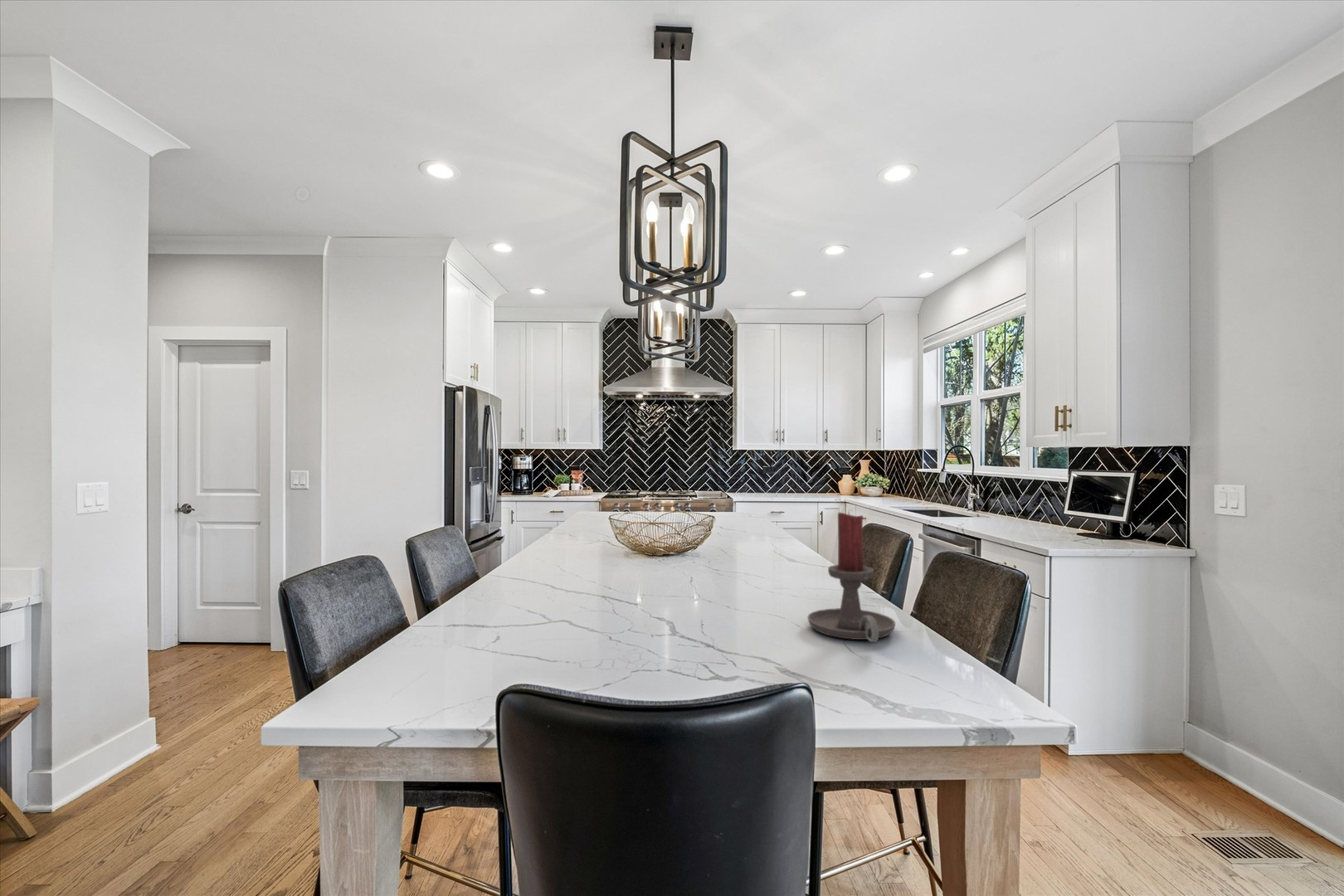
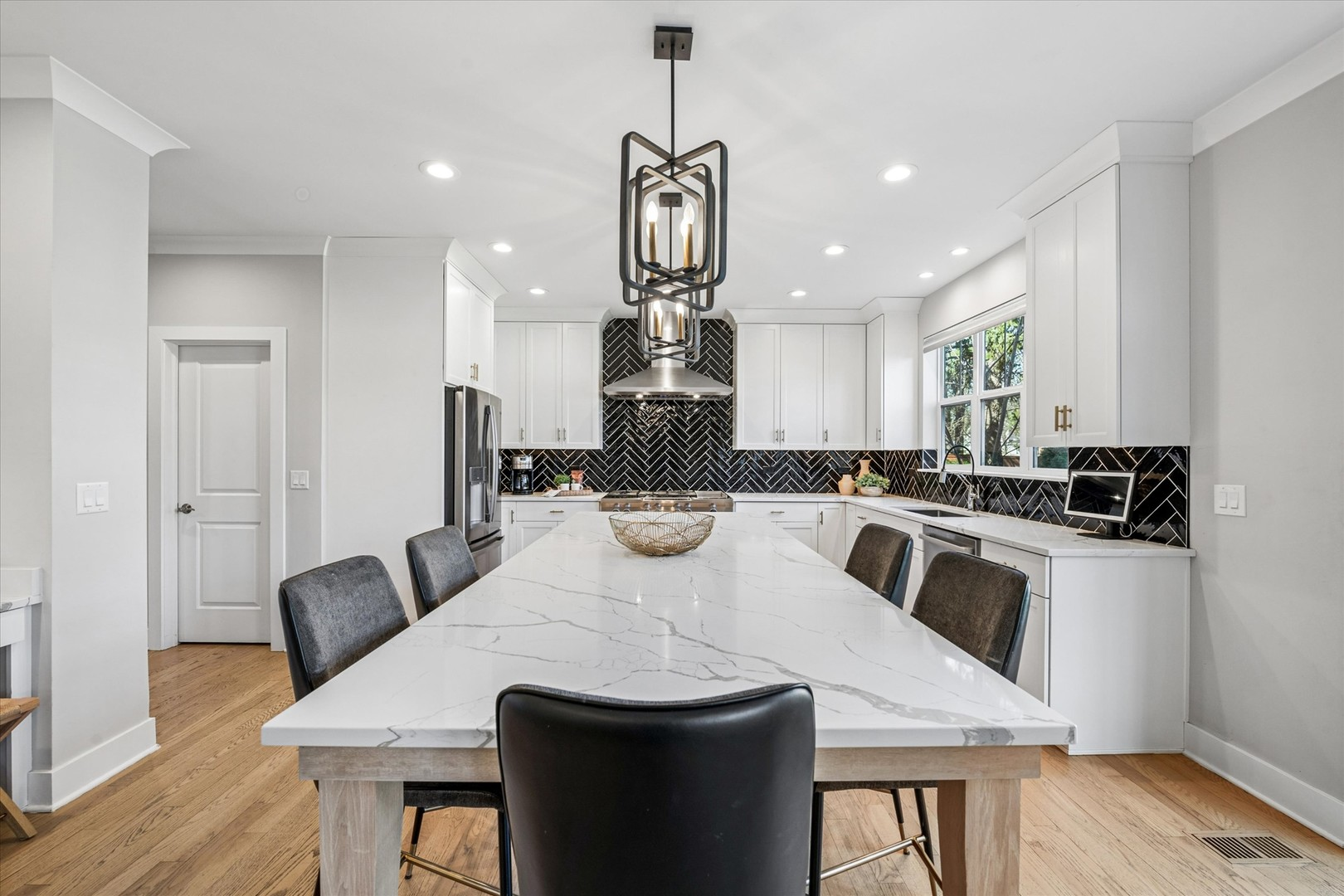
- candle holder [806,511,896,643]
